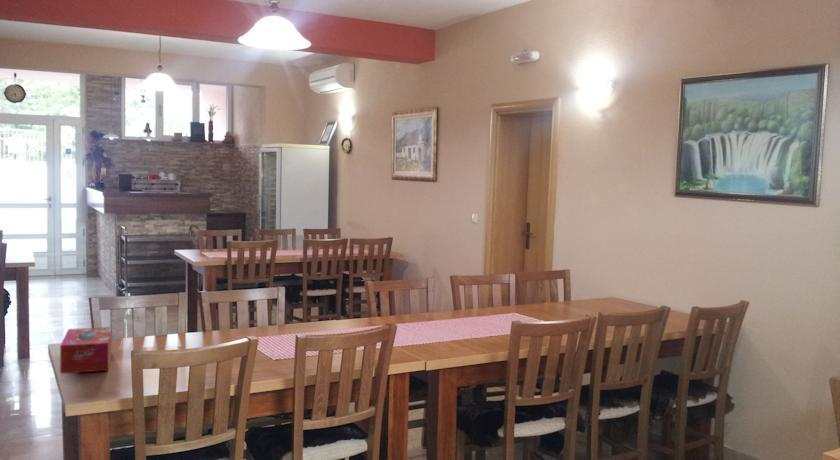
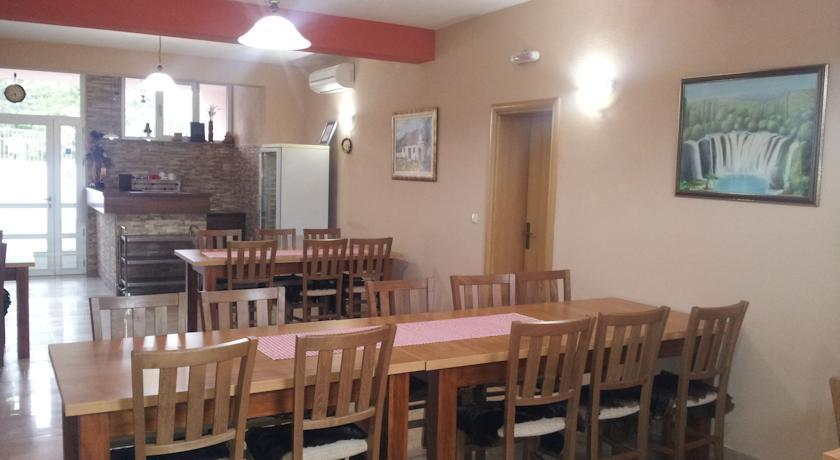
- tissue box [59,326,112,375]
